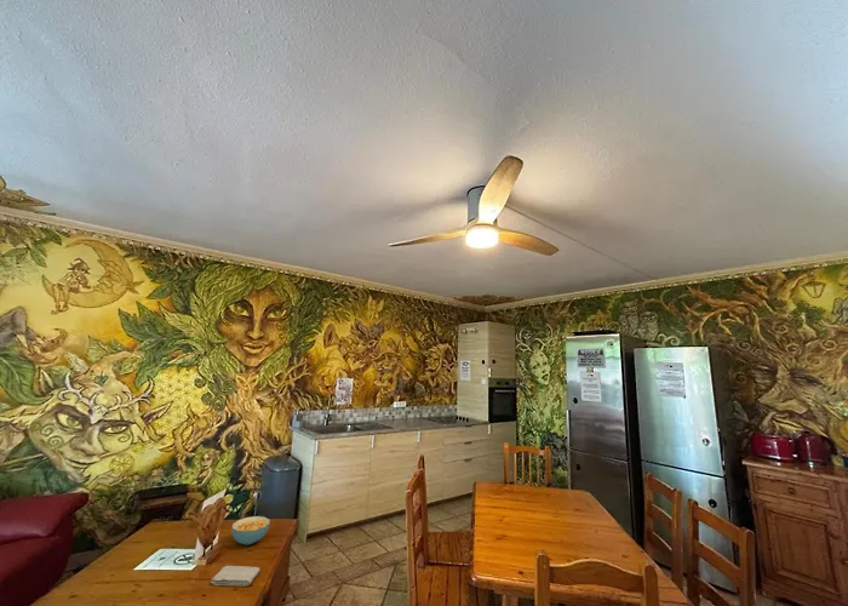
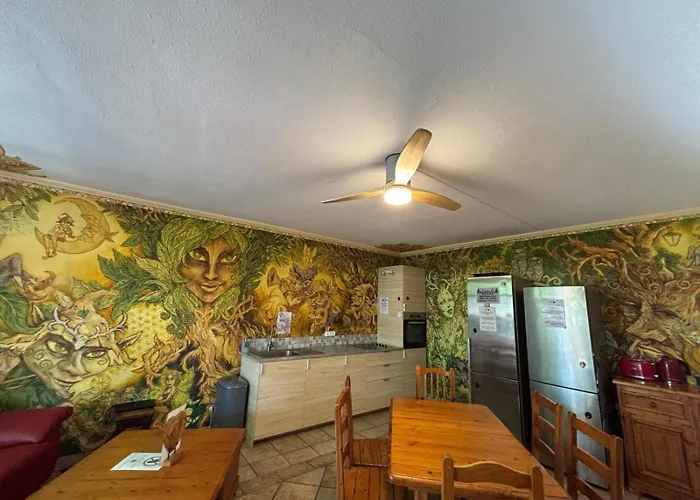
- washcloth [210,565,260,587]
- cereal bowl [230,515,271,547]
